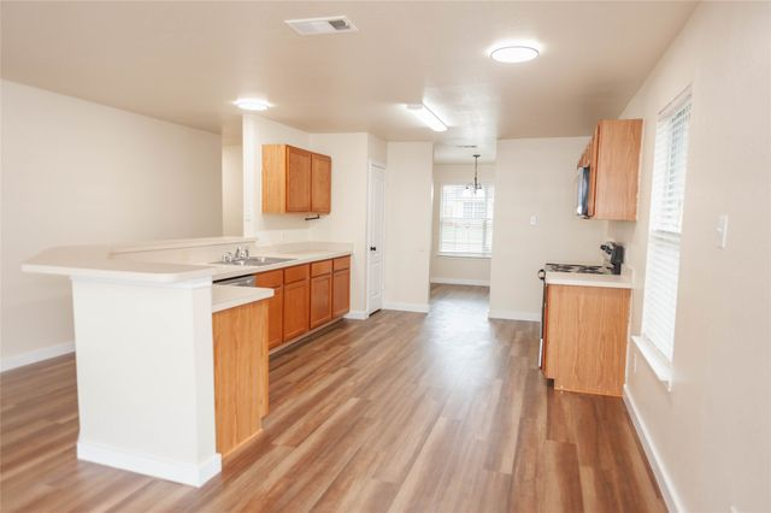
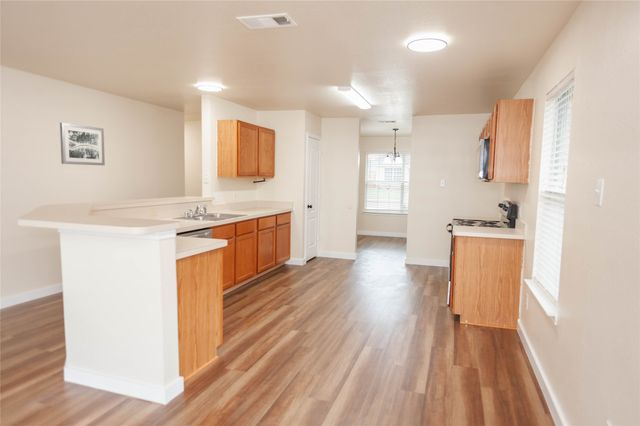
+ wall art [59,122,106,166]
